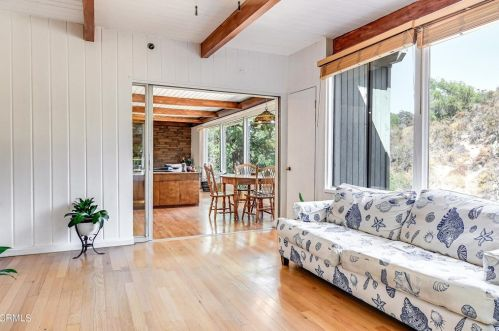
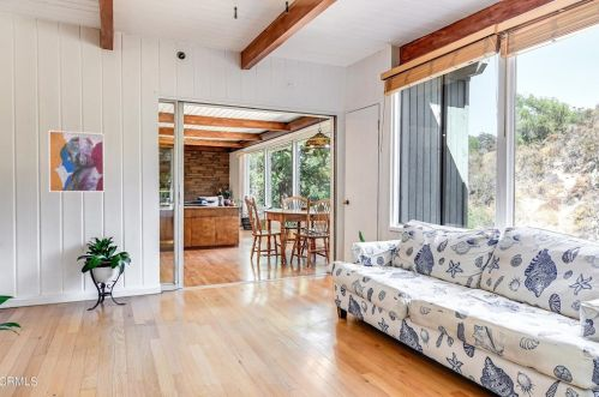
+ wall art [48,130,106,193]
